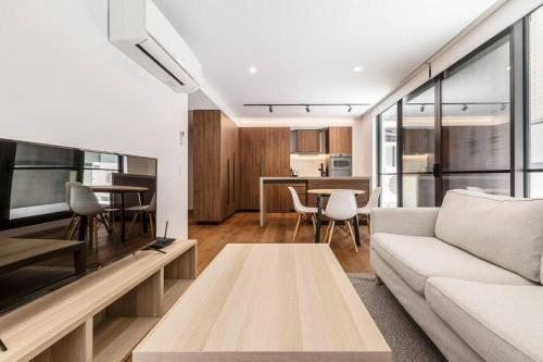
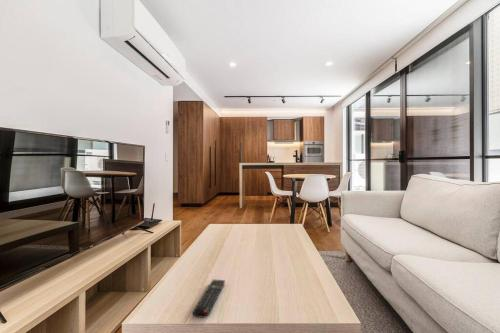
+ remote control [191,279,226,319]
